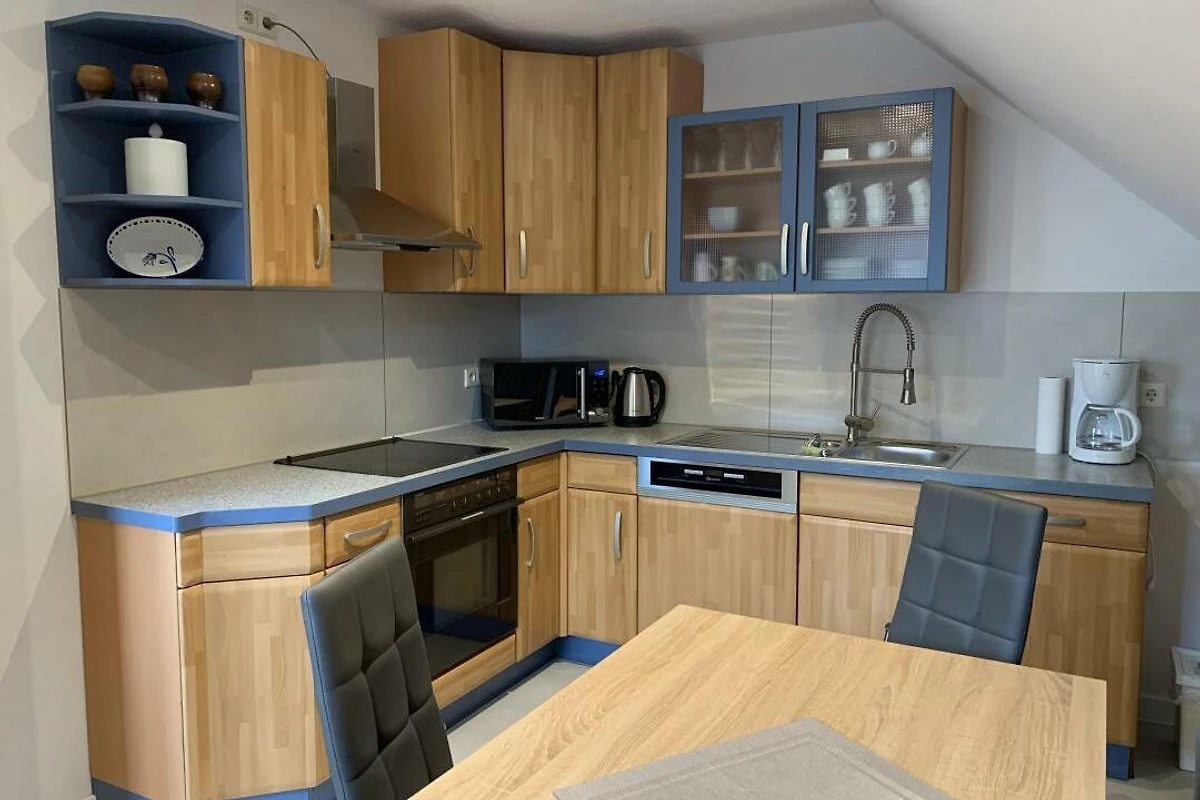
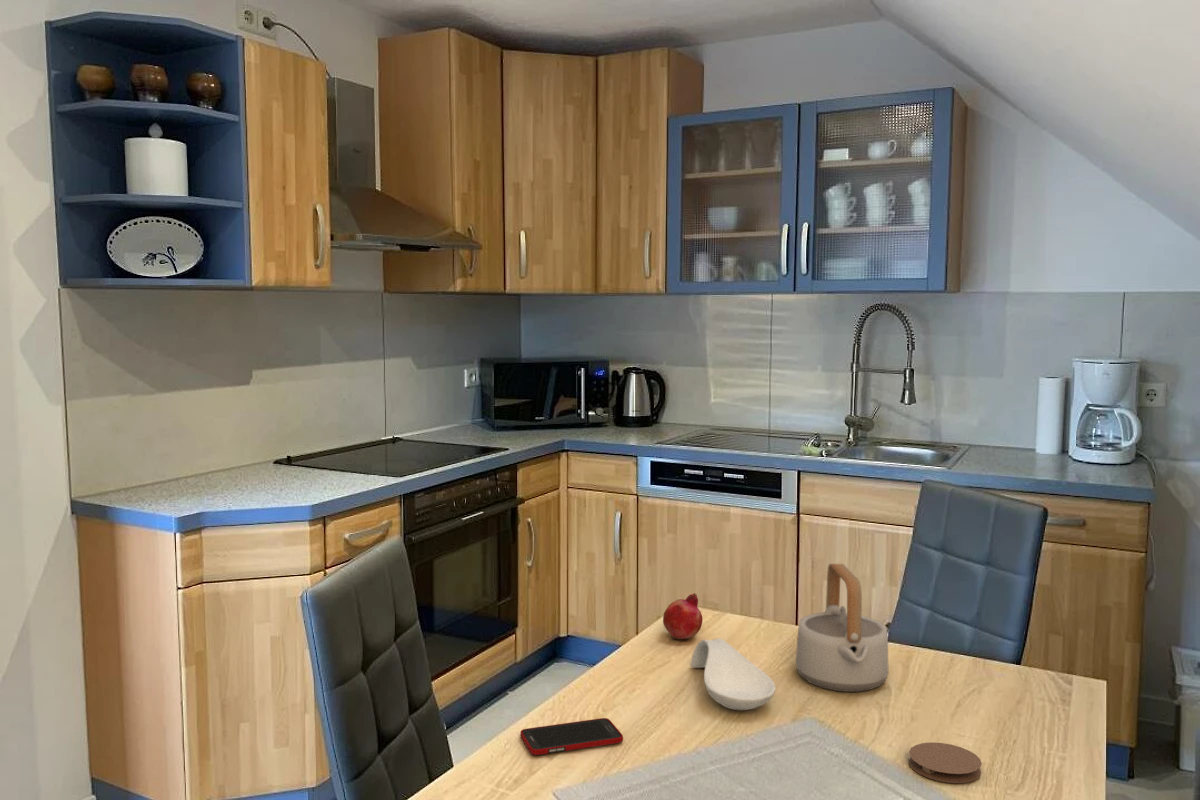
+ spoon rest [690,638,777,711]
+ fruit [662,592,703,640]
+ teapot [795,563,889,693]
+ cell phone [519,717,624,756]
+ coaster [908,741,983,784]
